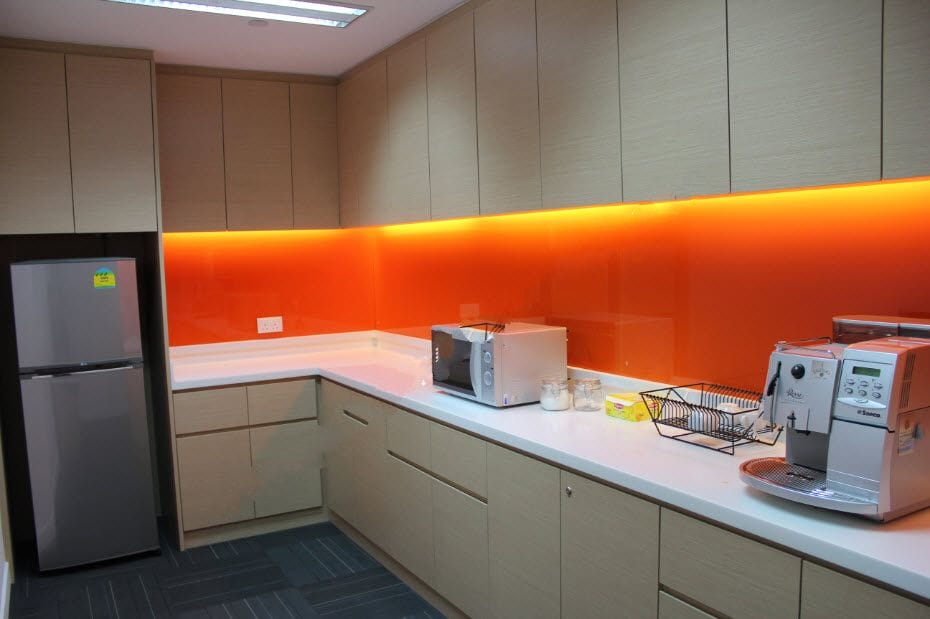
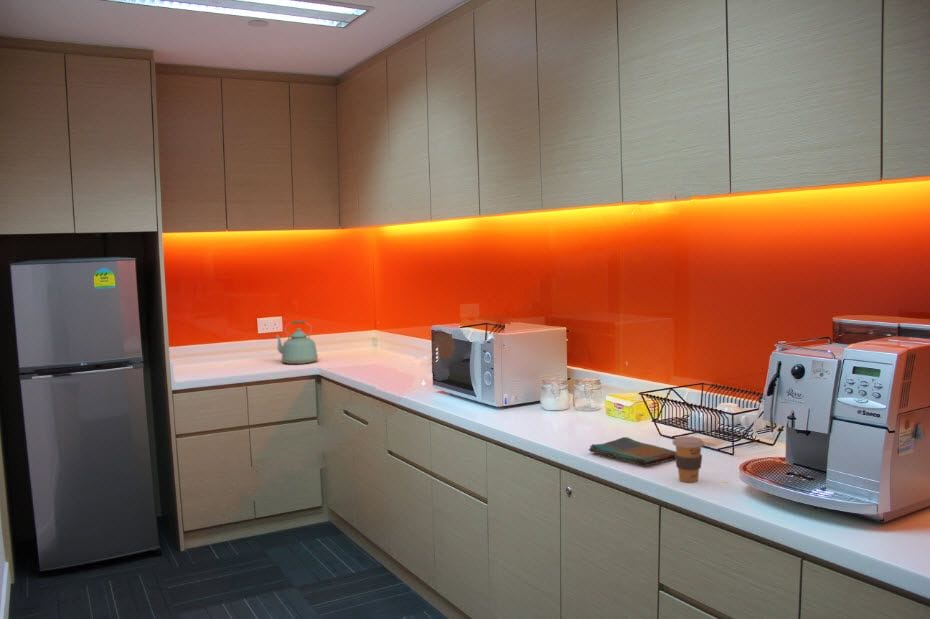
+ kettle [274,319,319,365]
+ dish towel [588,436,676,467]
+ coffee cup [671,436,705,483]
